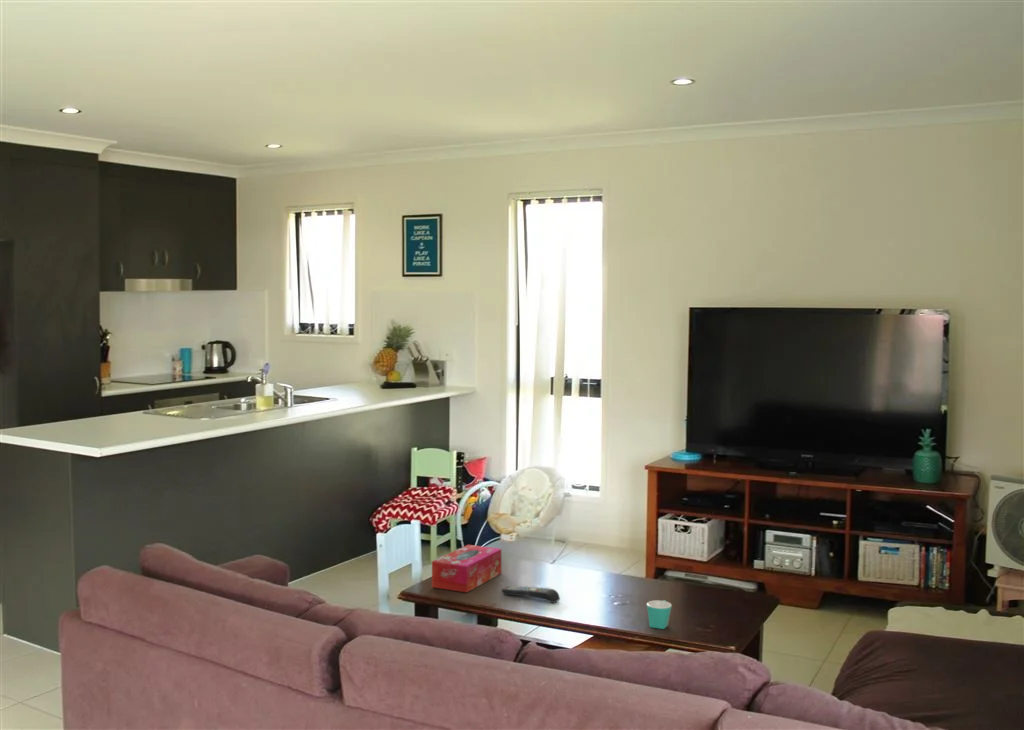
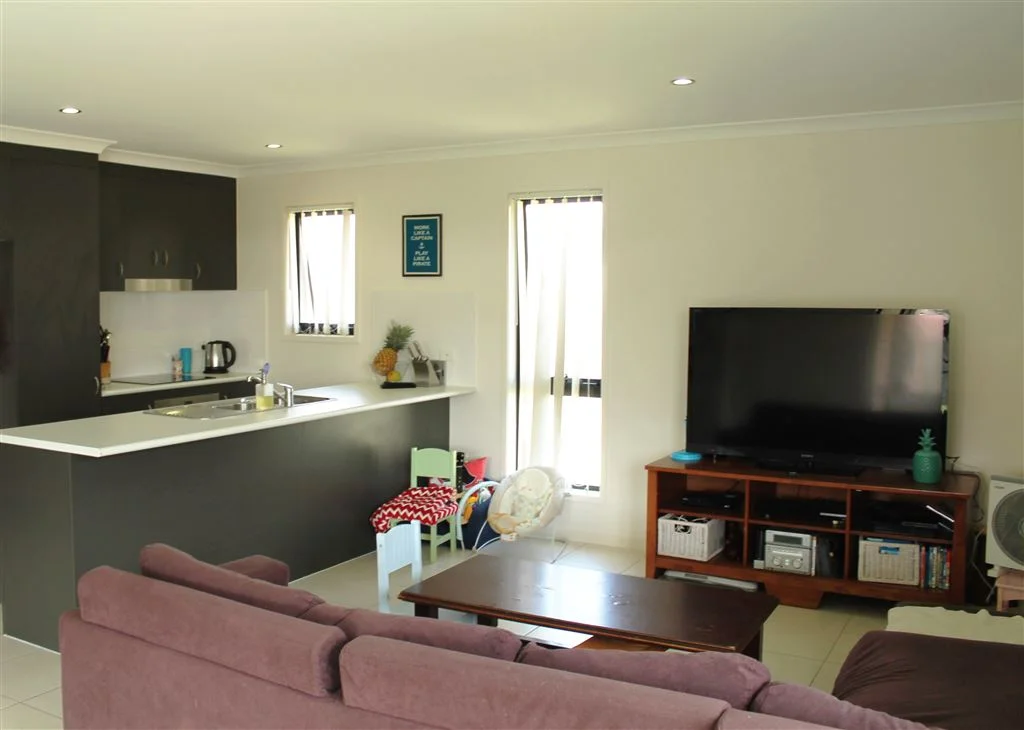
- mug [646,599,673,630]
- tissue box [431,544,502,593]
- remote control [501,585,561,604]
